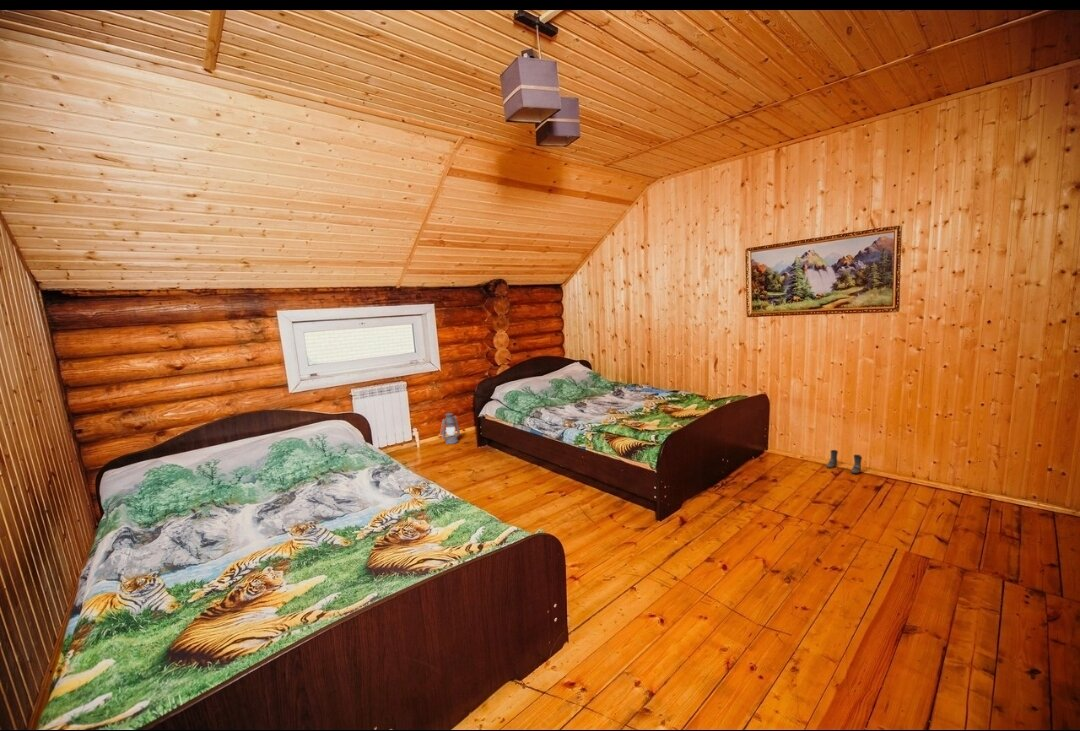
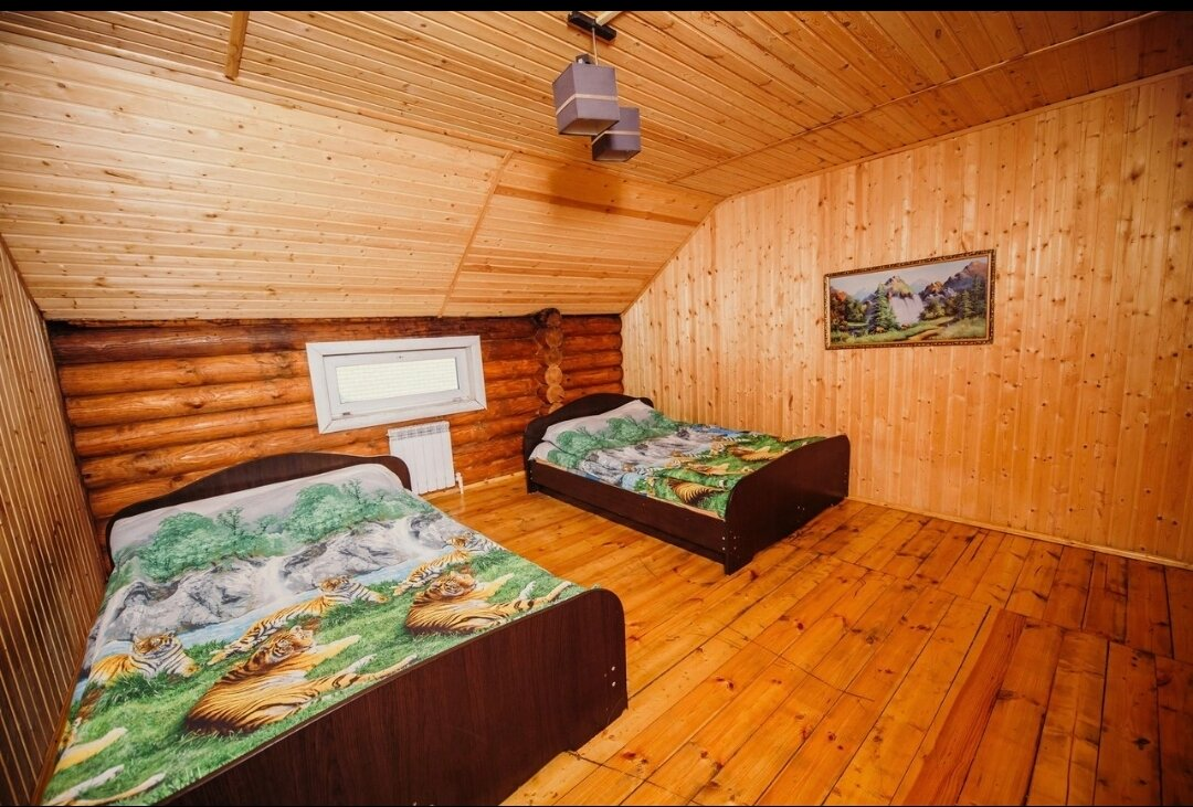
- lantern [440,412,461,445]
- boots [825,449,863,475]
